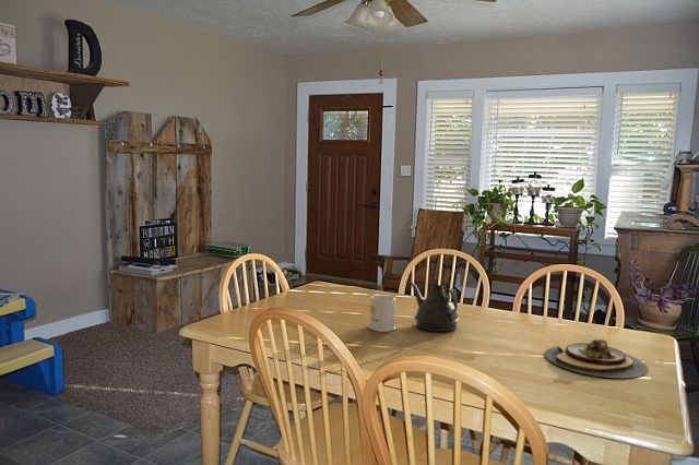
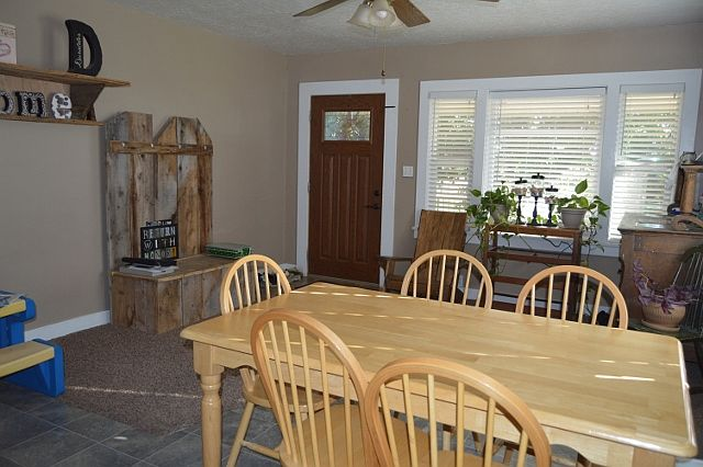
- plate [544,338,649,379]
- teapot [407,279,460,333]
- mug [368,294,396,333]
